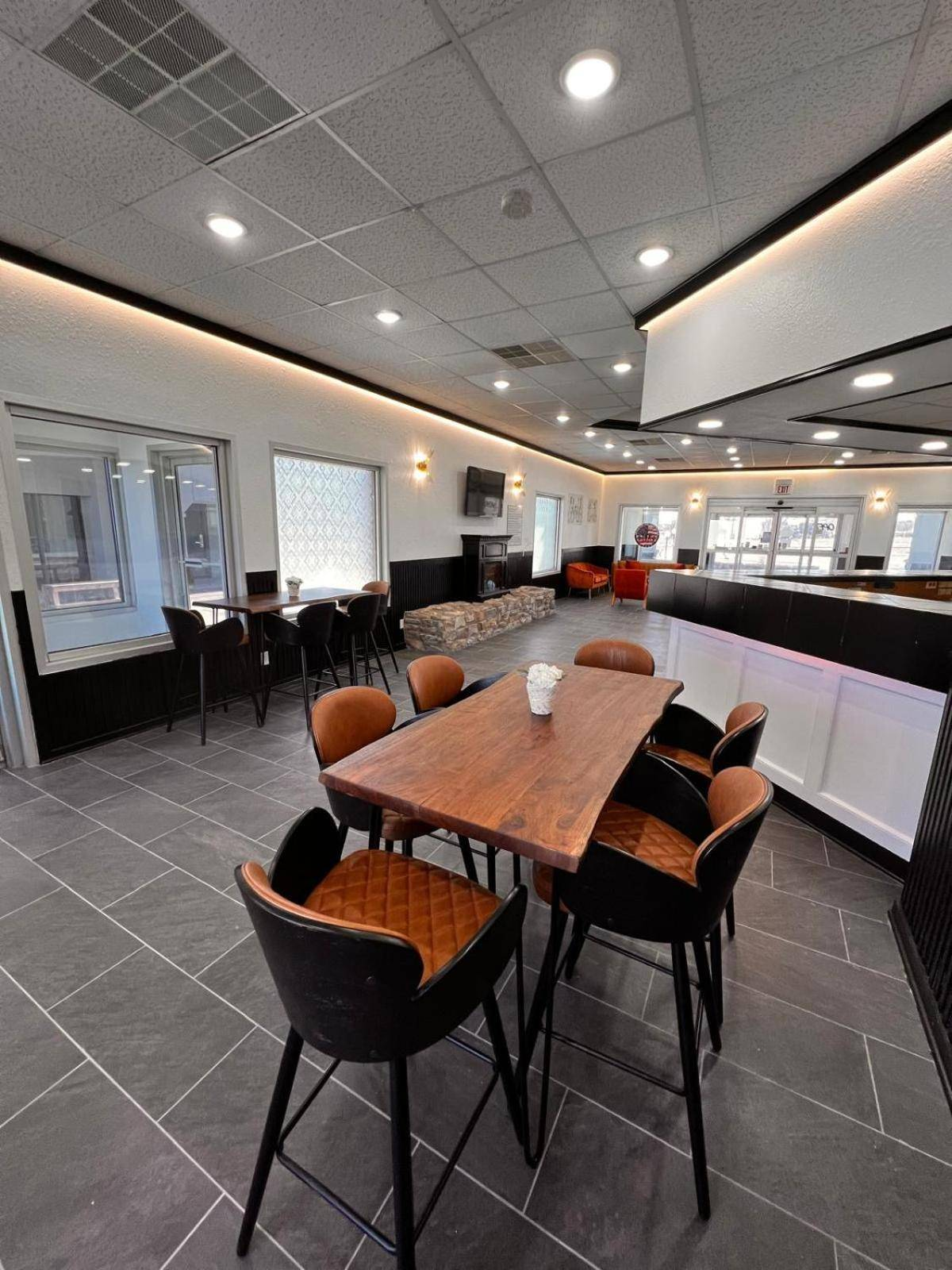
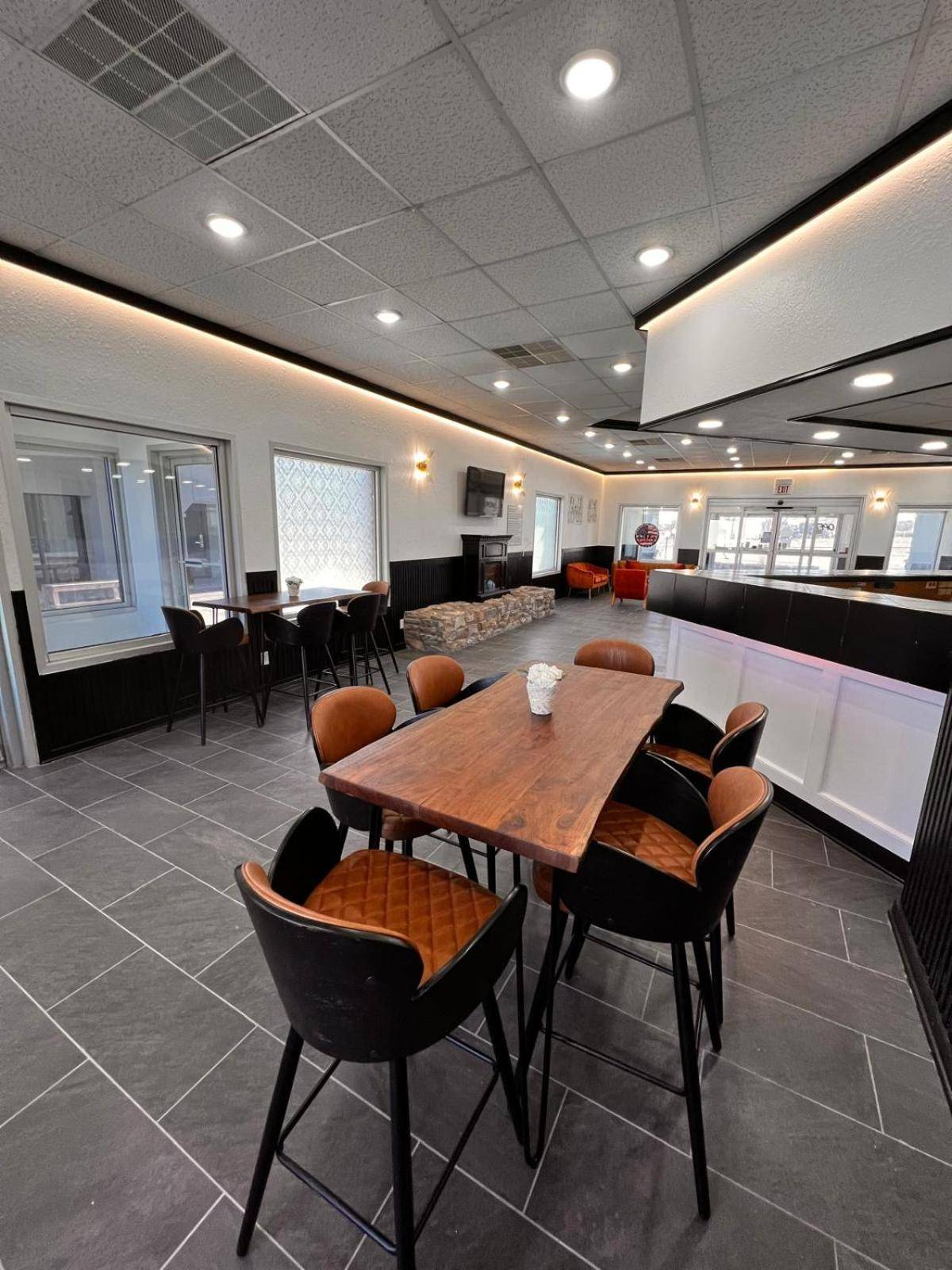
- smoke detector [501,187,534,221]
